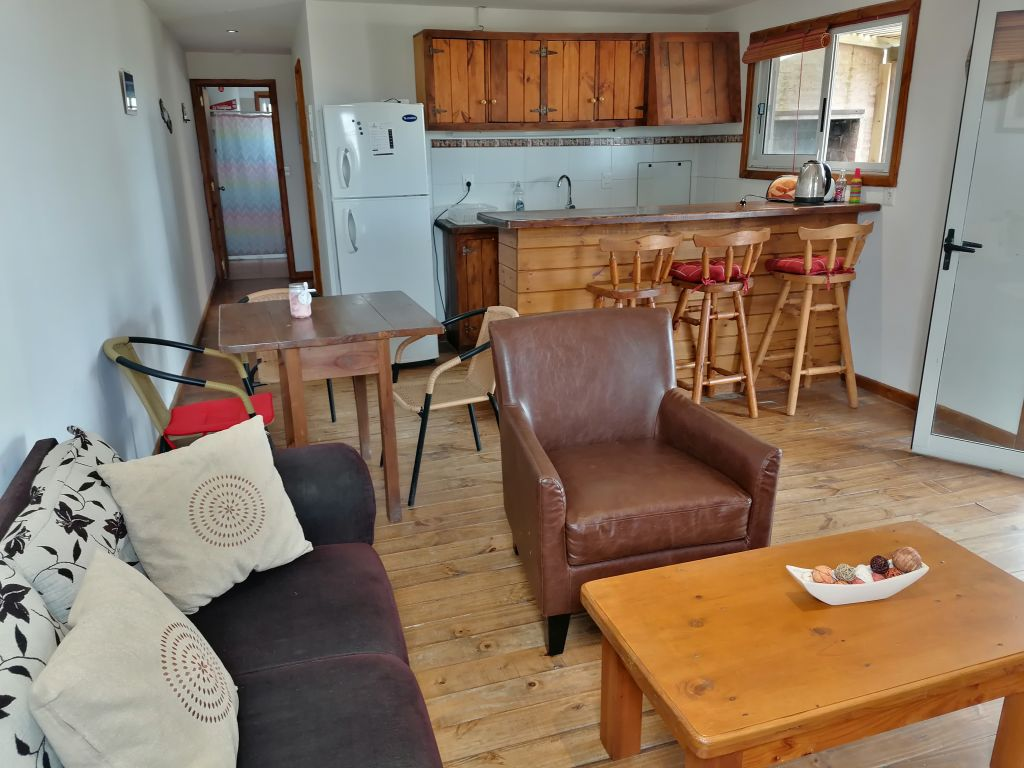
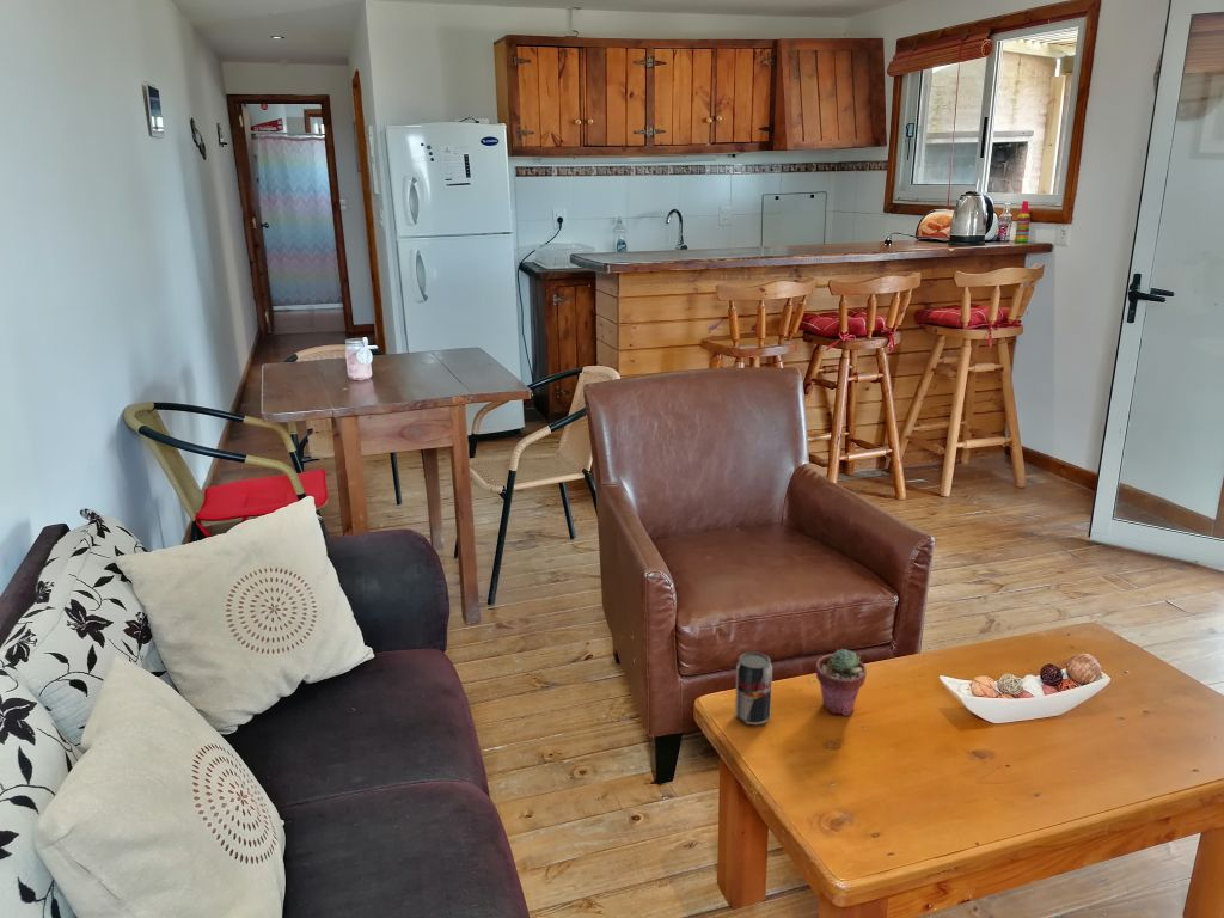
+ potted succulent [815,648,868,717]
+ beverage can [734,650,773,726]
